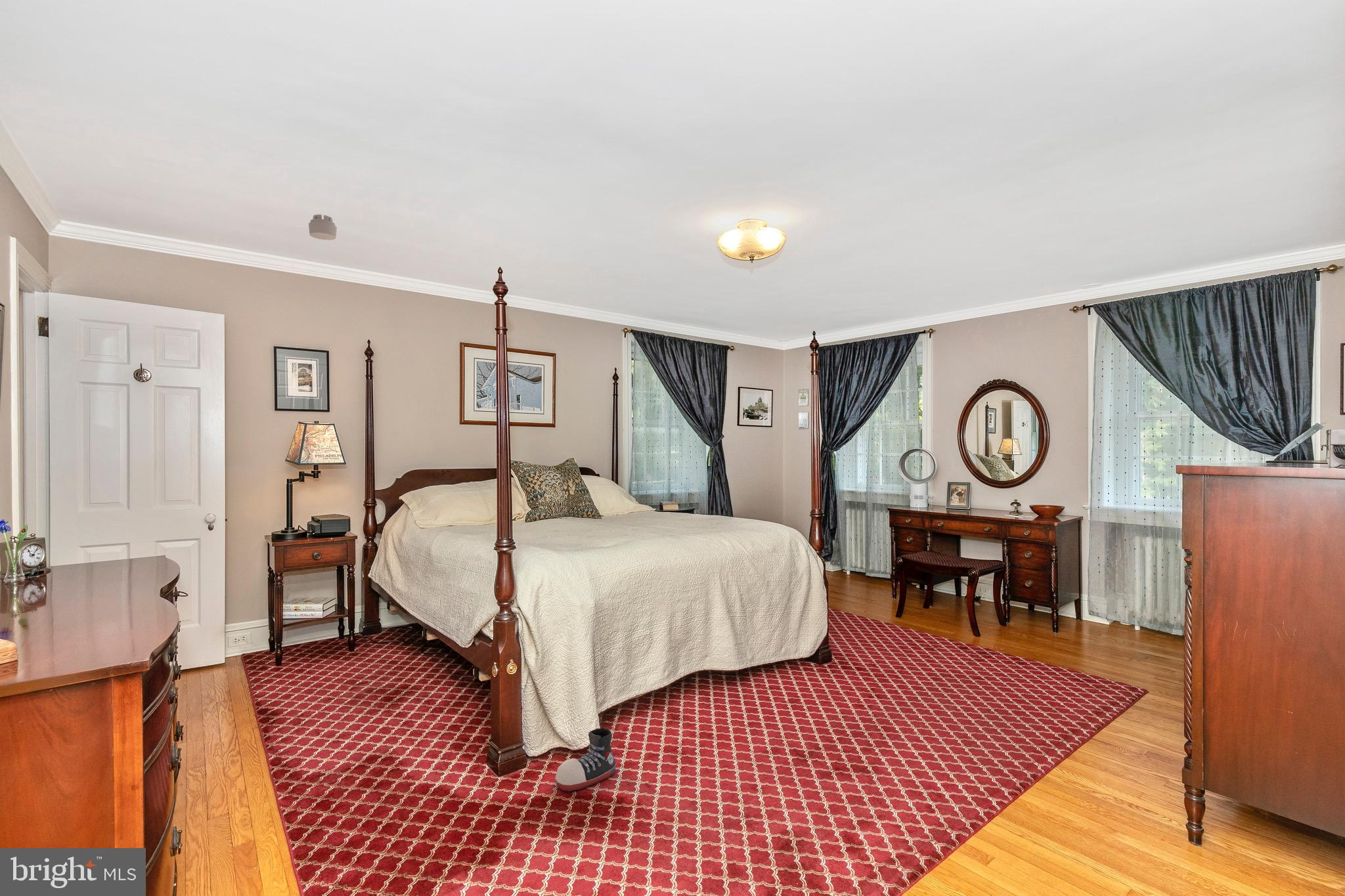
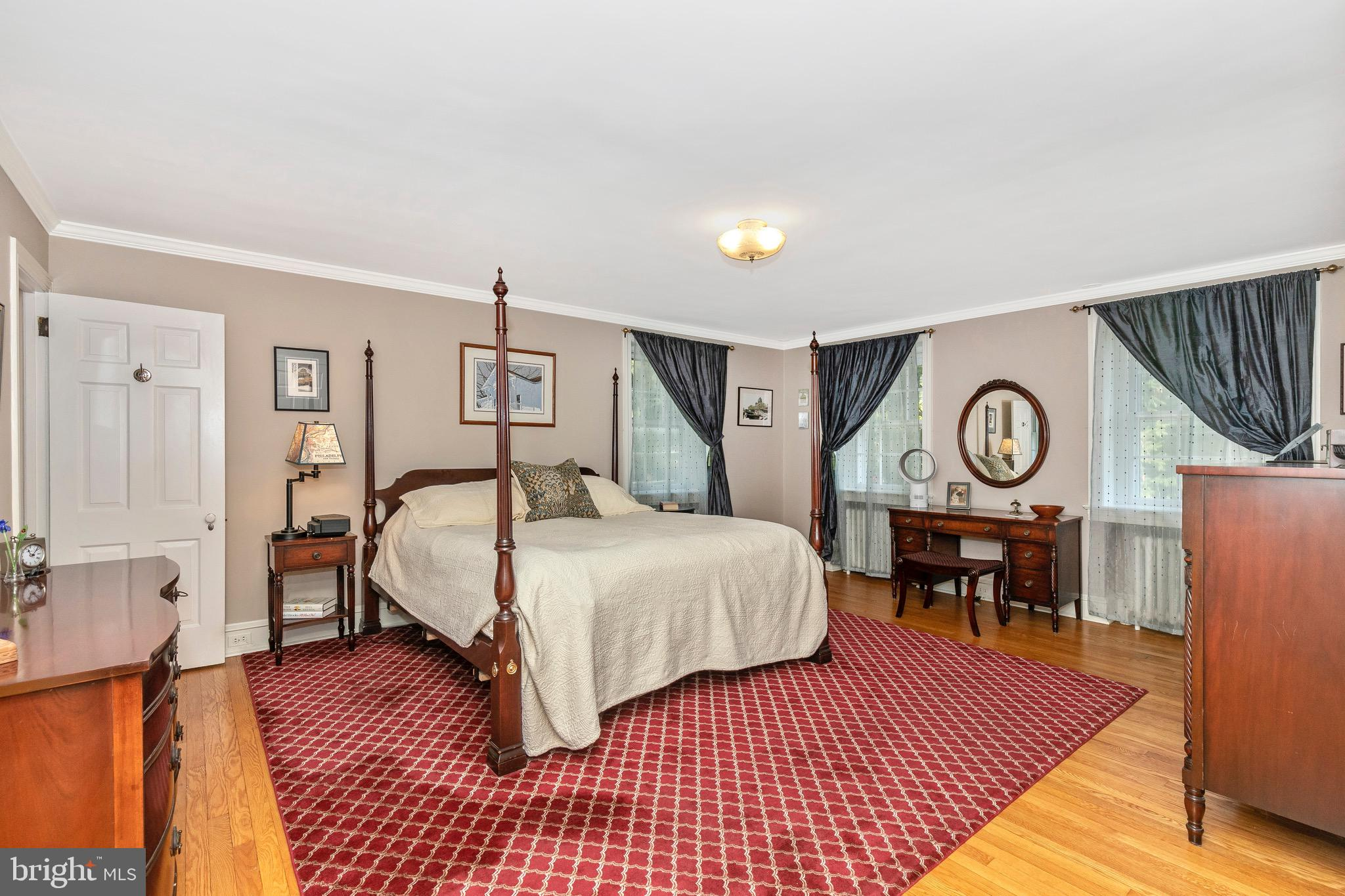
- smoke detector [308,214,338,241]
- shoe [555,727,617,792]
